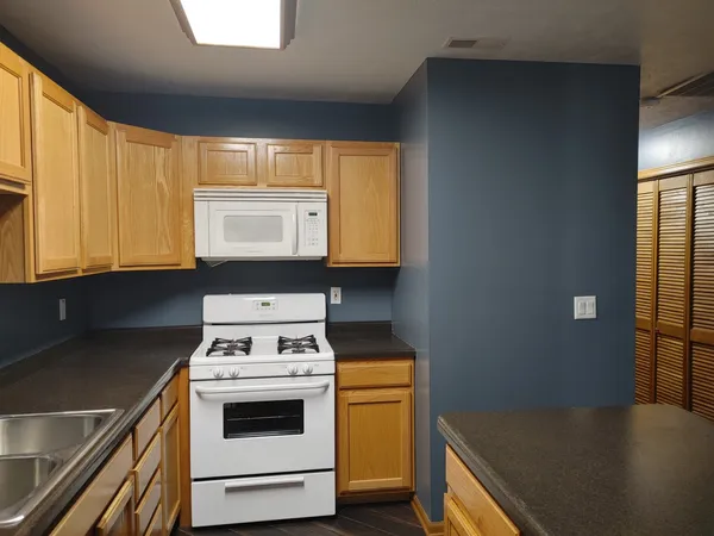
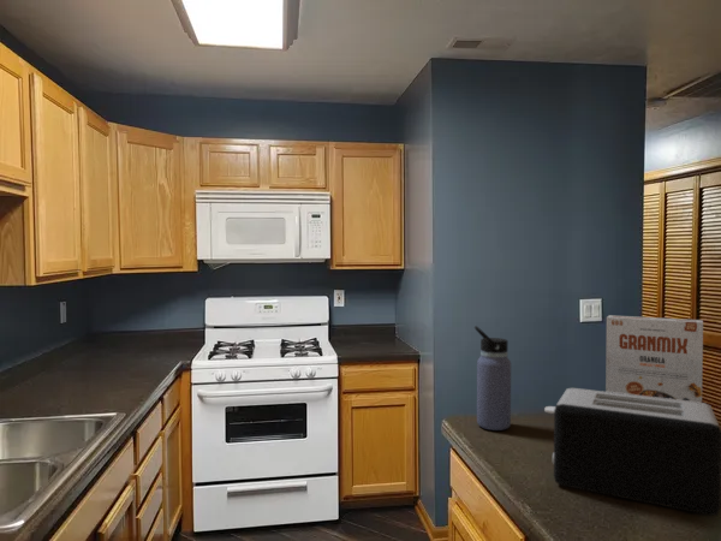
+ toaster [543,387,721,517]
+ water bottle [473,325,512,432]
+ cereal box [604,314,704,403]
